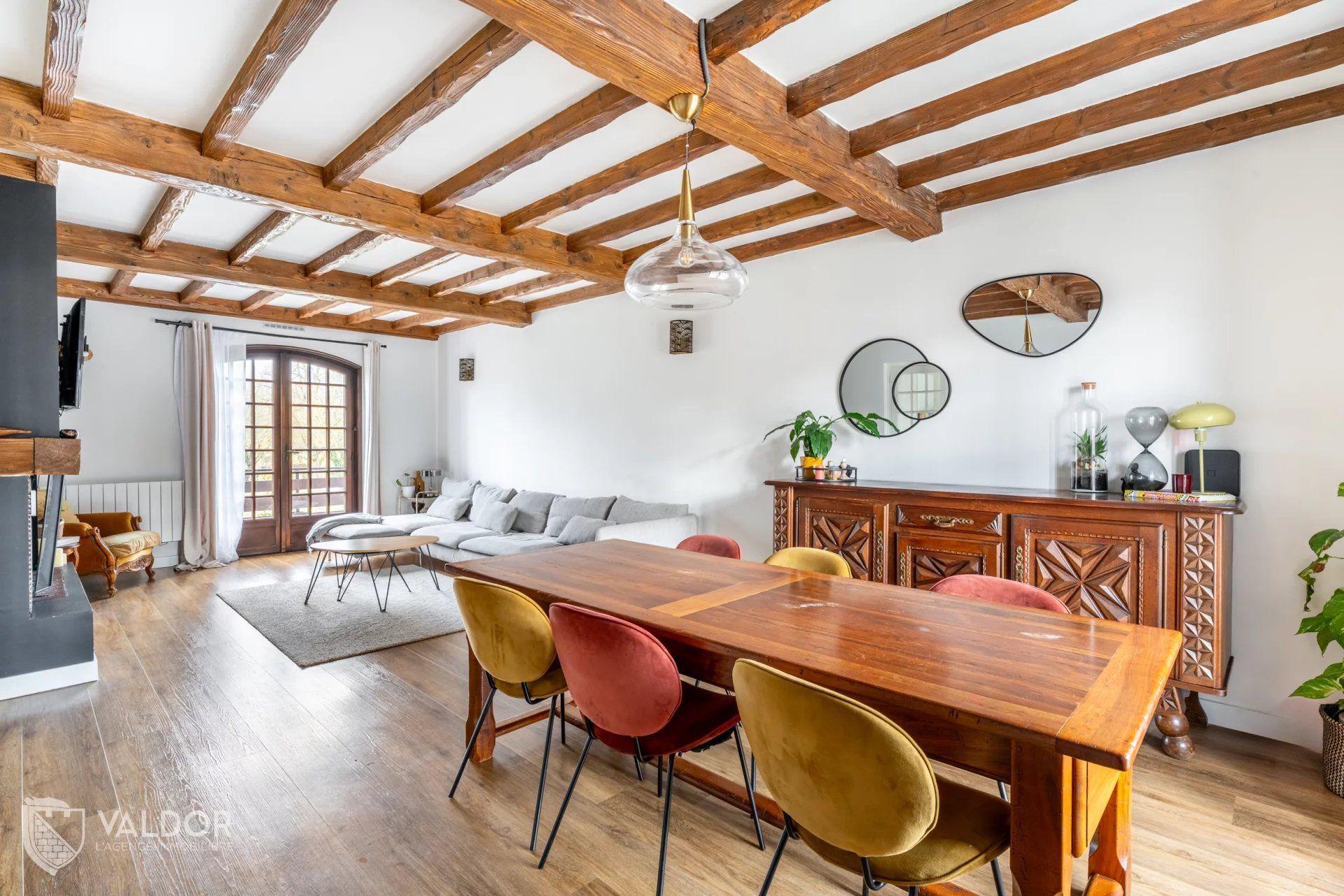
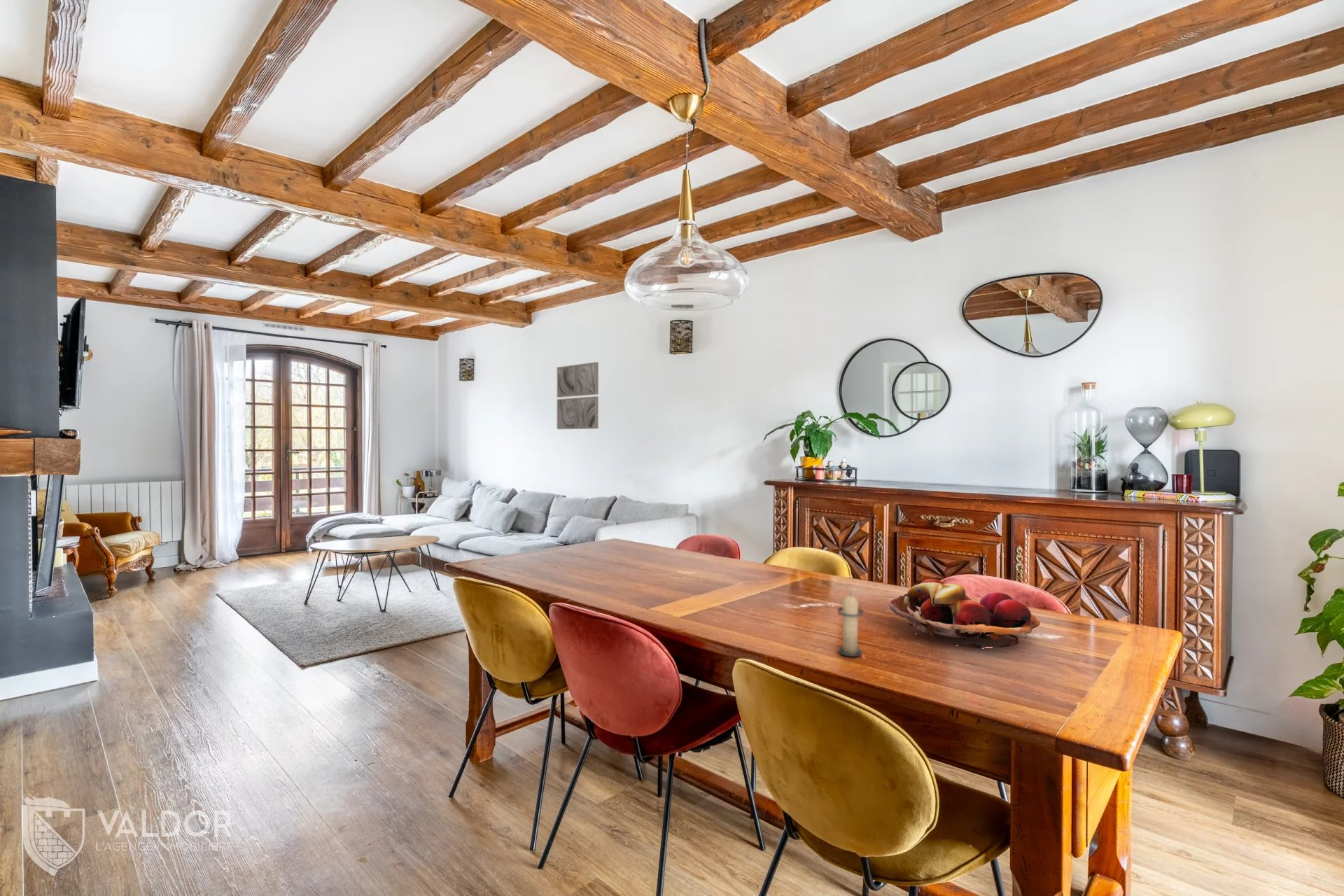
+ candle [837,591,865,657]
+ wall art [556,361,599,430]
+ fruit basket [888,578,1040,649]
